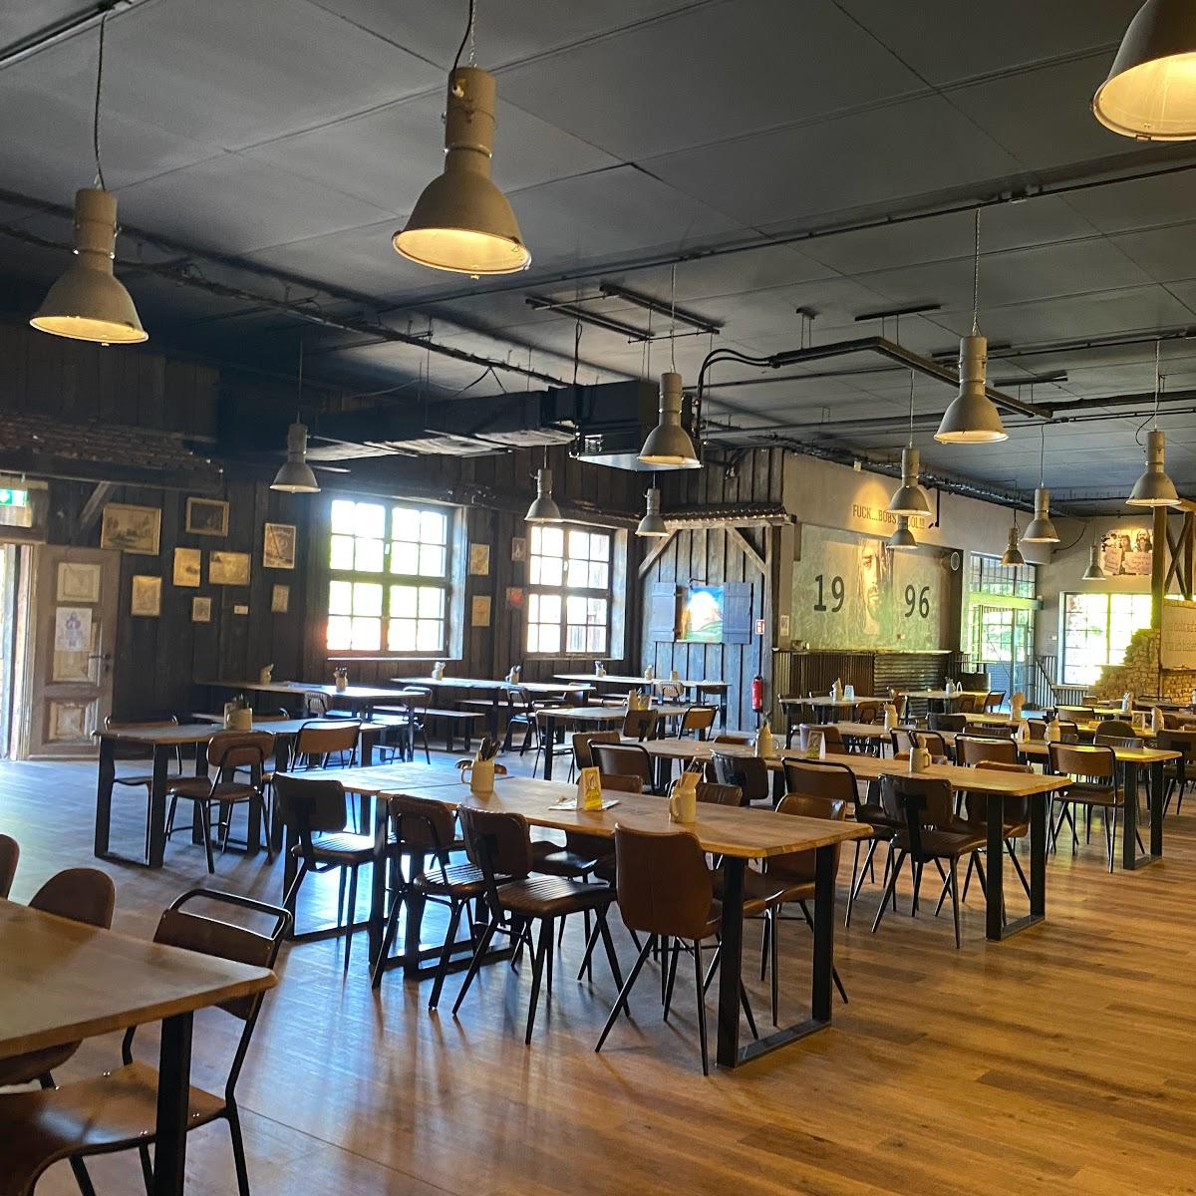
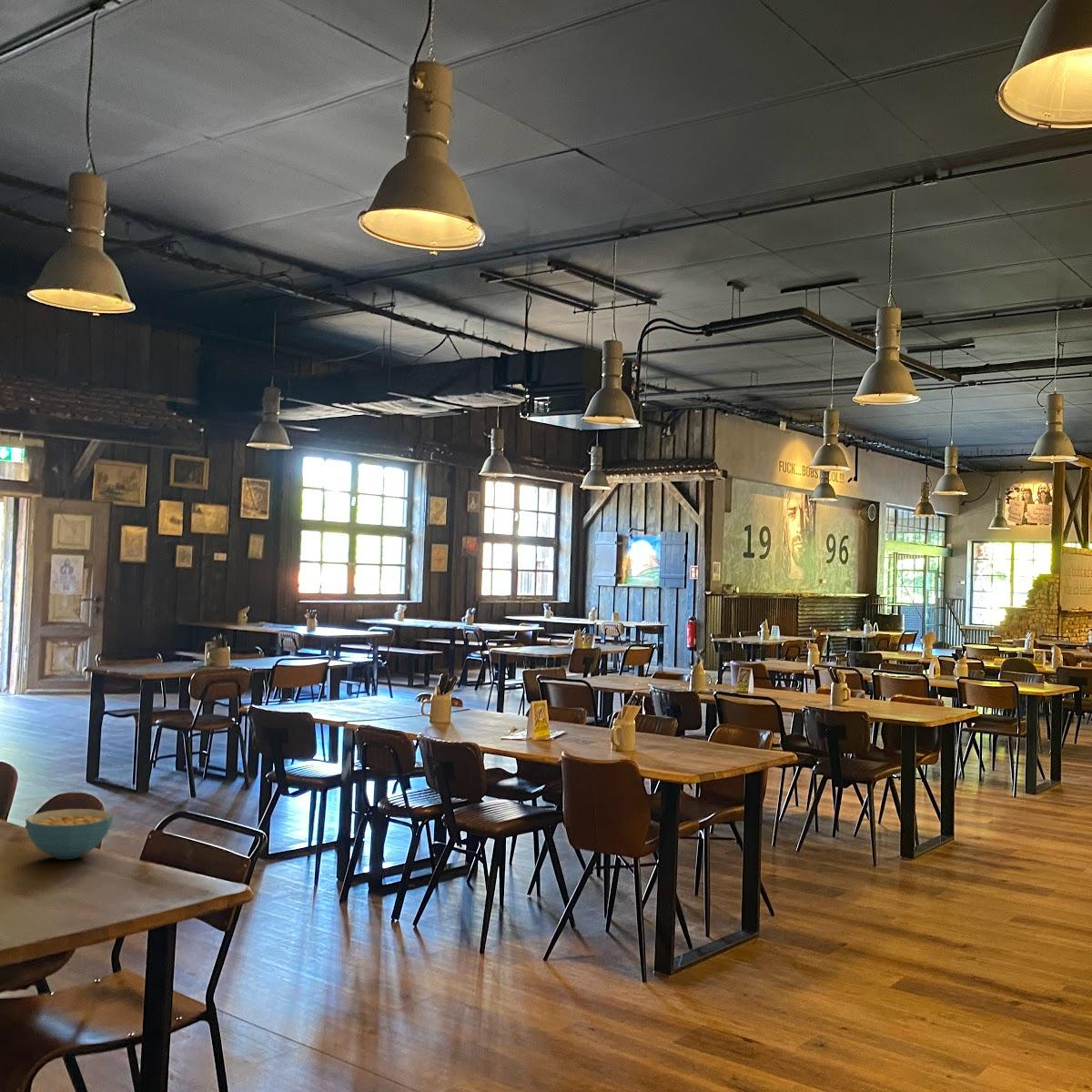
+ cereal bowl [25,808,114,860]
